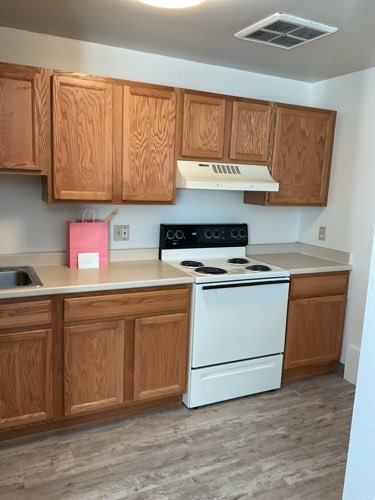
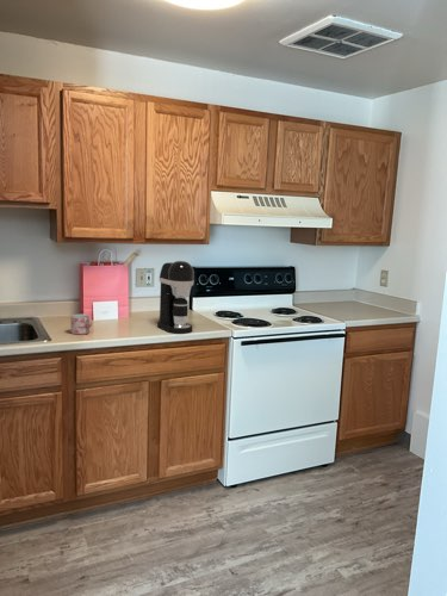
+ mug [70,313,93,335]
+ coffee maker [156,260,195,335]
